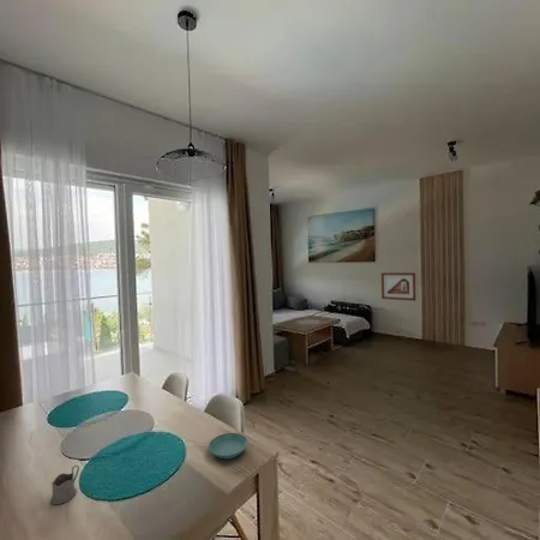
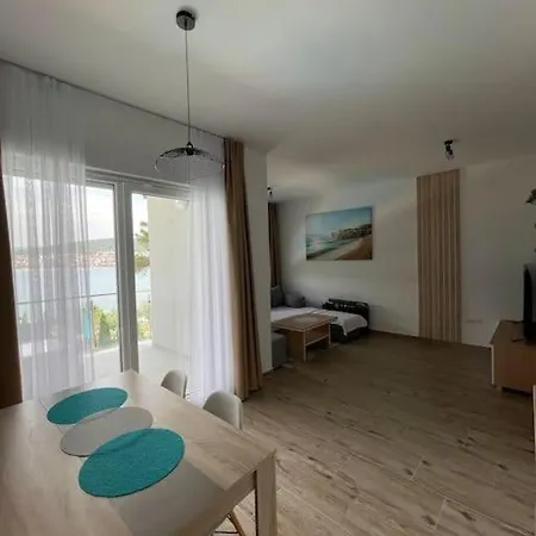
- tea glass holder [50,464,80,505]
- saucer [208,432,248,460]
- picture frame [380,271,418,302]
